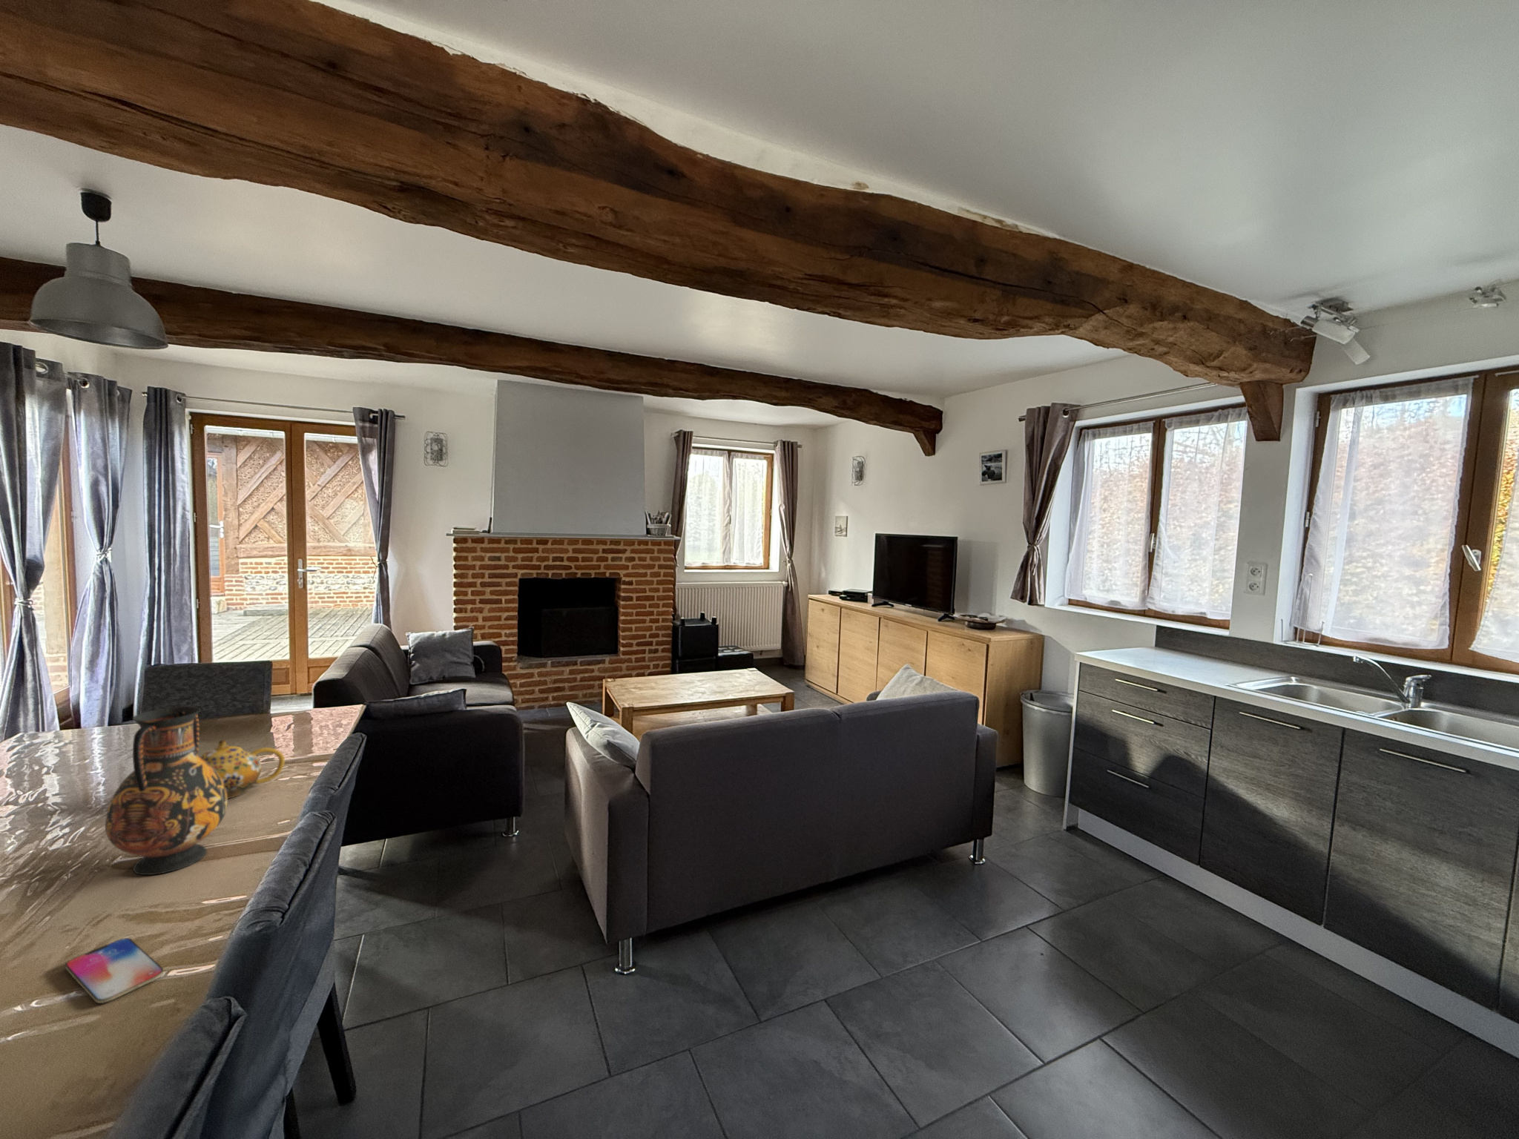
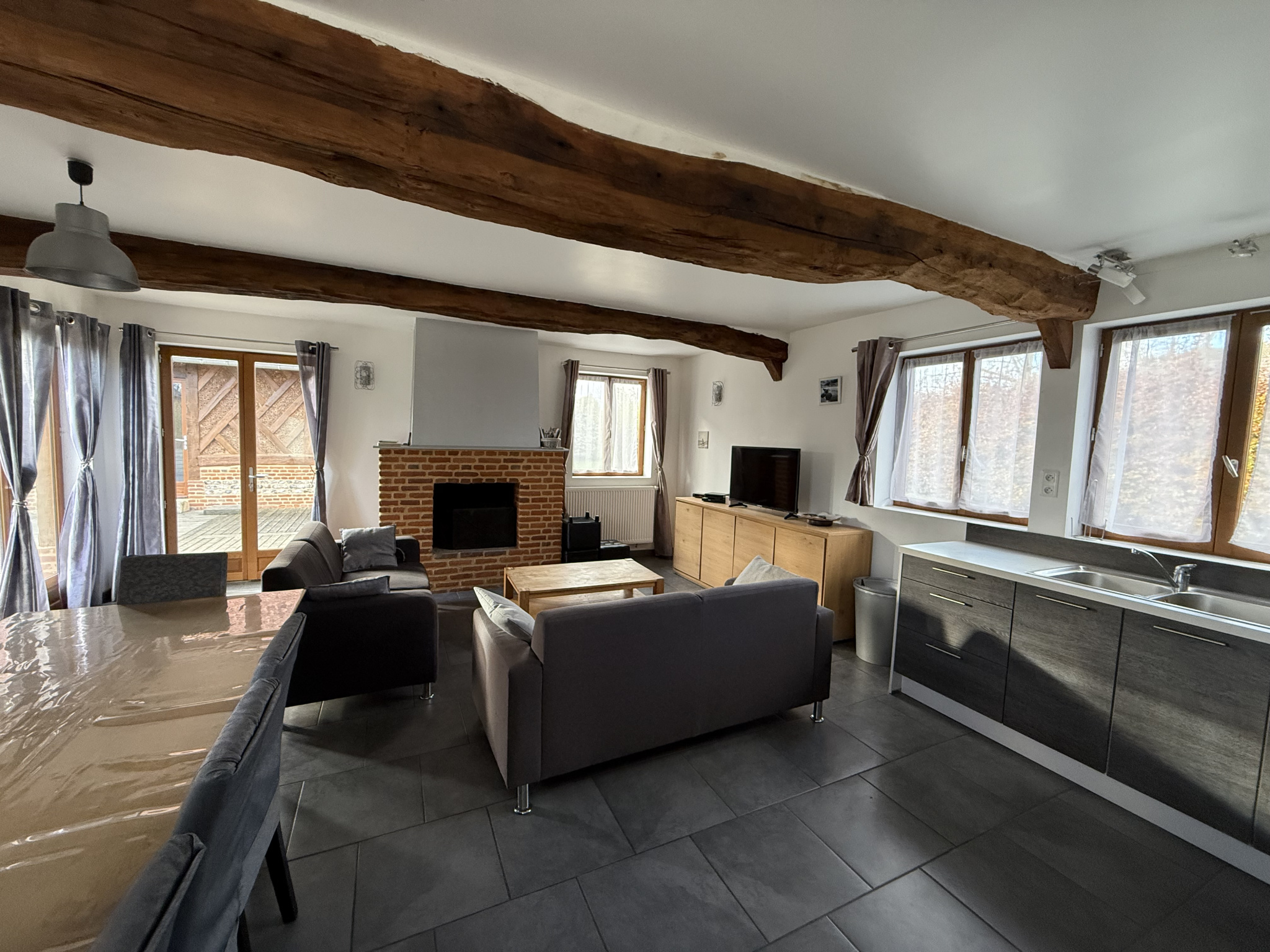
- smartphone [65,937,164,1004]
- vase [104,706,228,876]
- teapot [200,739,286,799]
